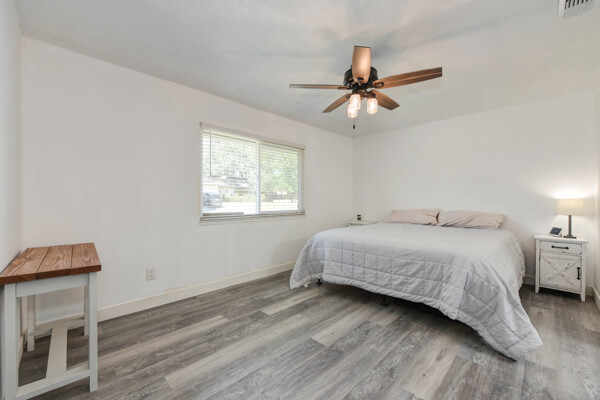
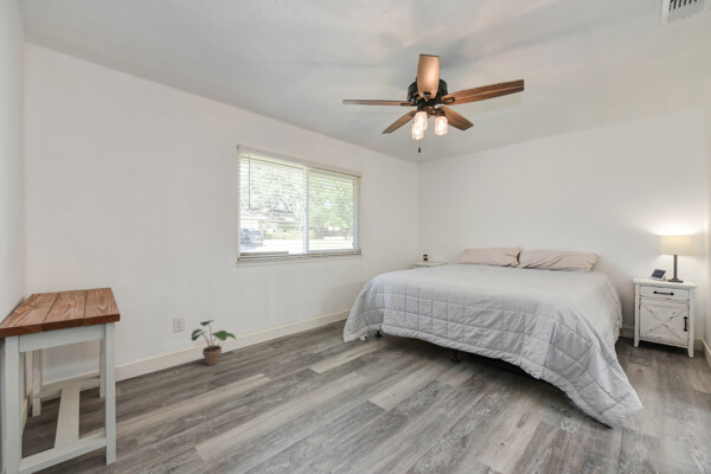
+ potted plant [190,319,237,366]
